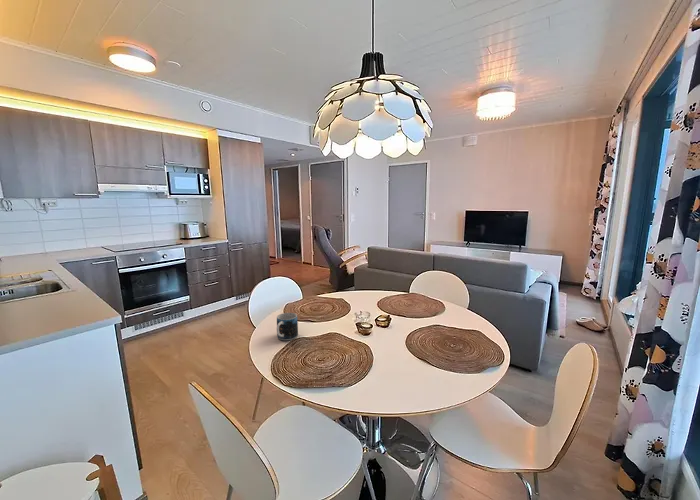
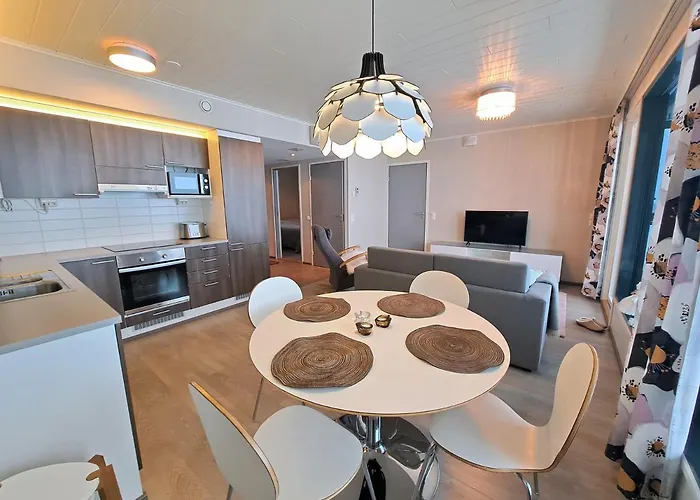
- mug [276,312,299,341]
